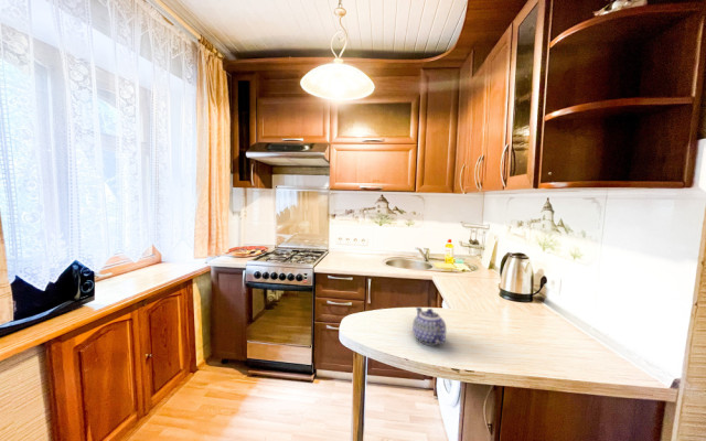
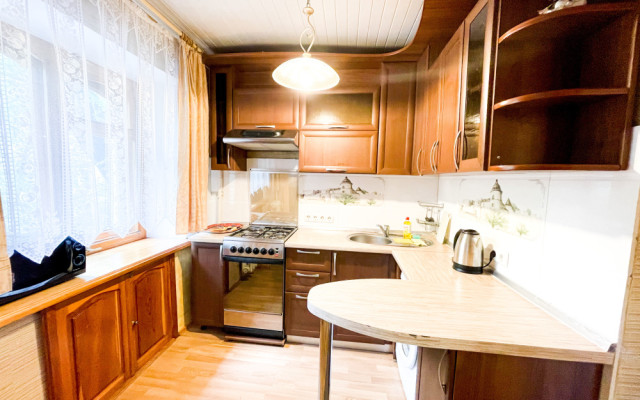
- teapot [411,306,448,346]
